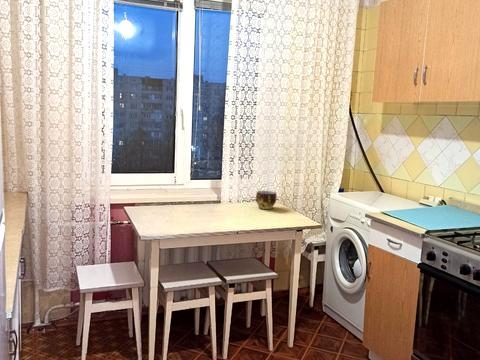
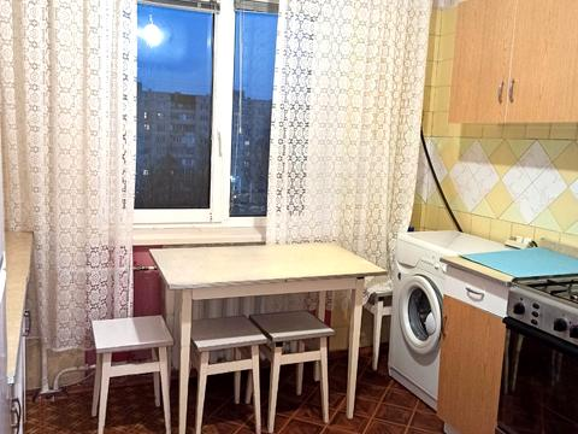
- cup [255,190,278,210]
